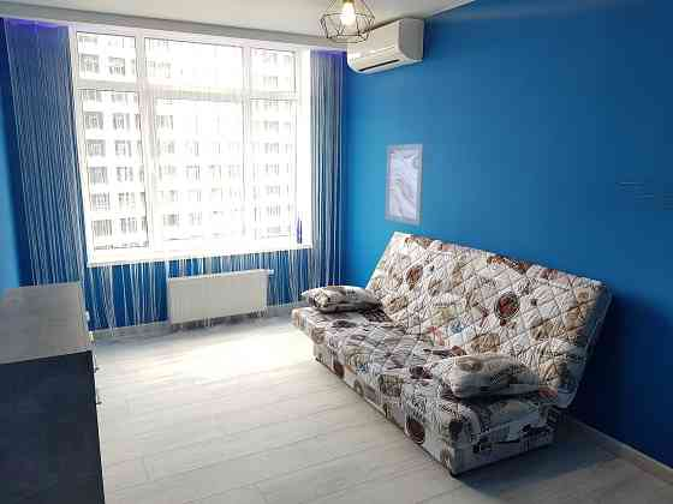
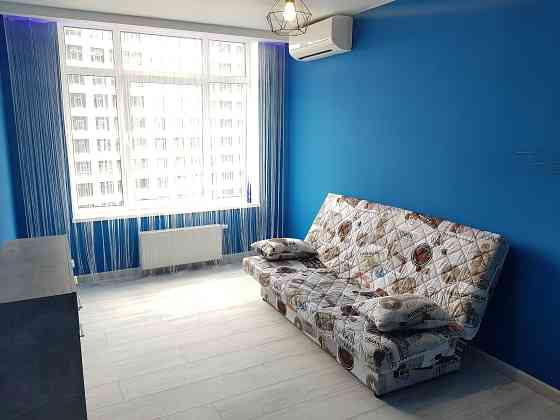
- wall art [385,143,425,227]
